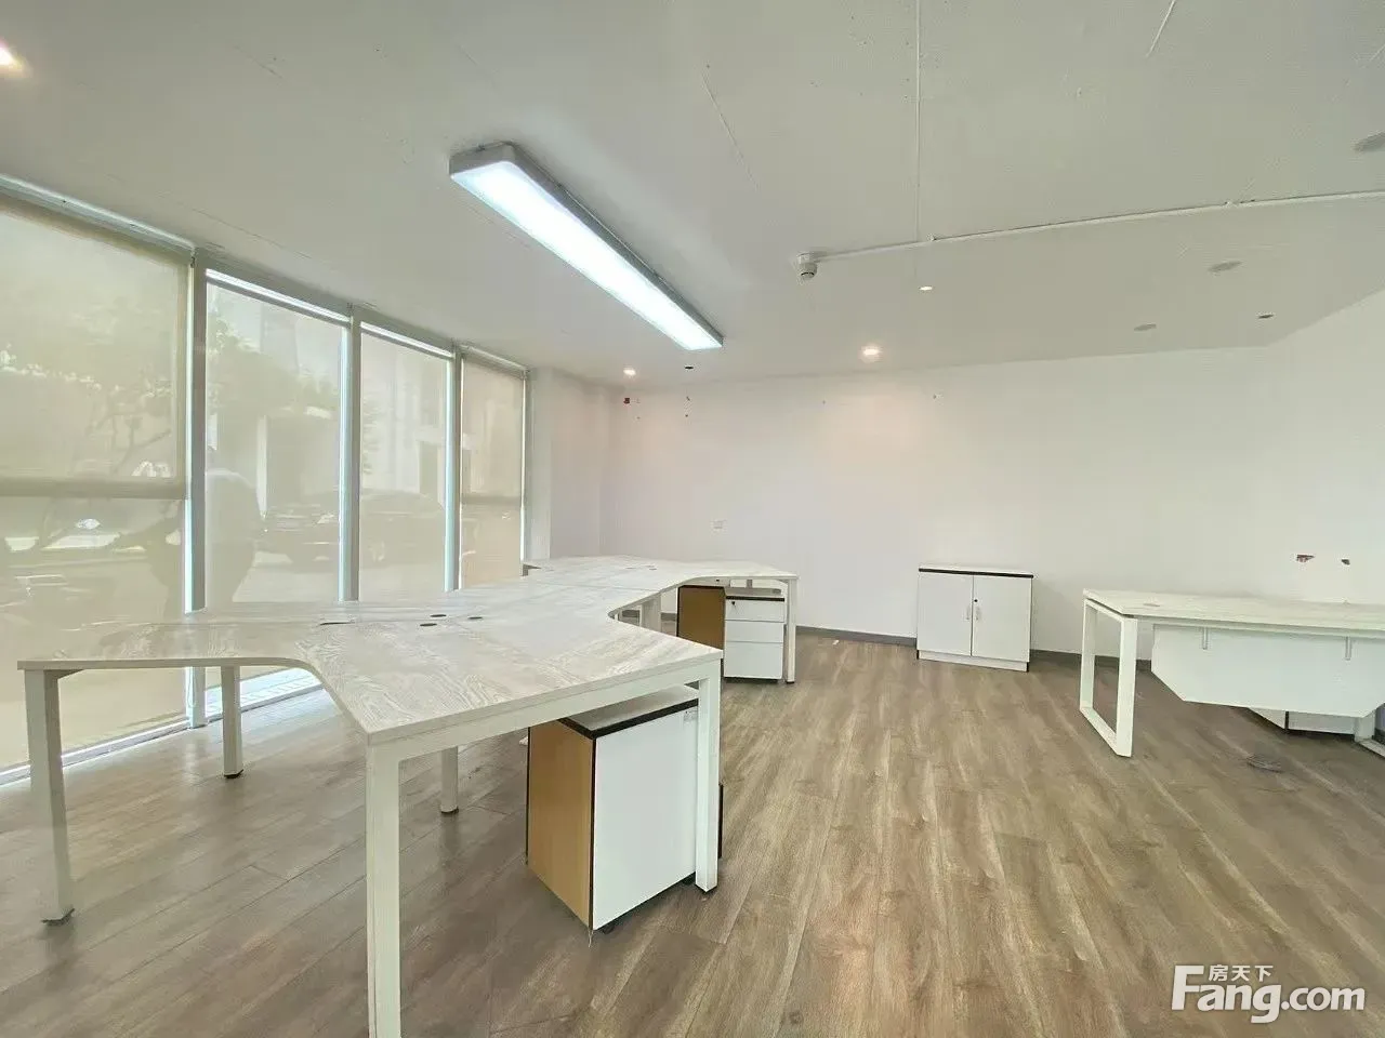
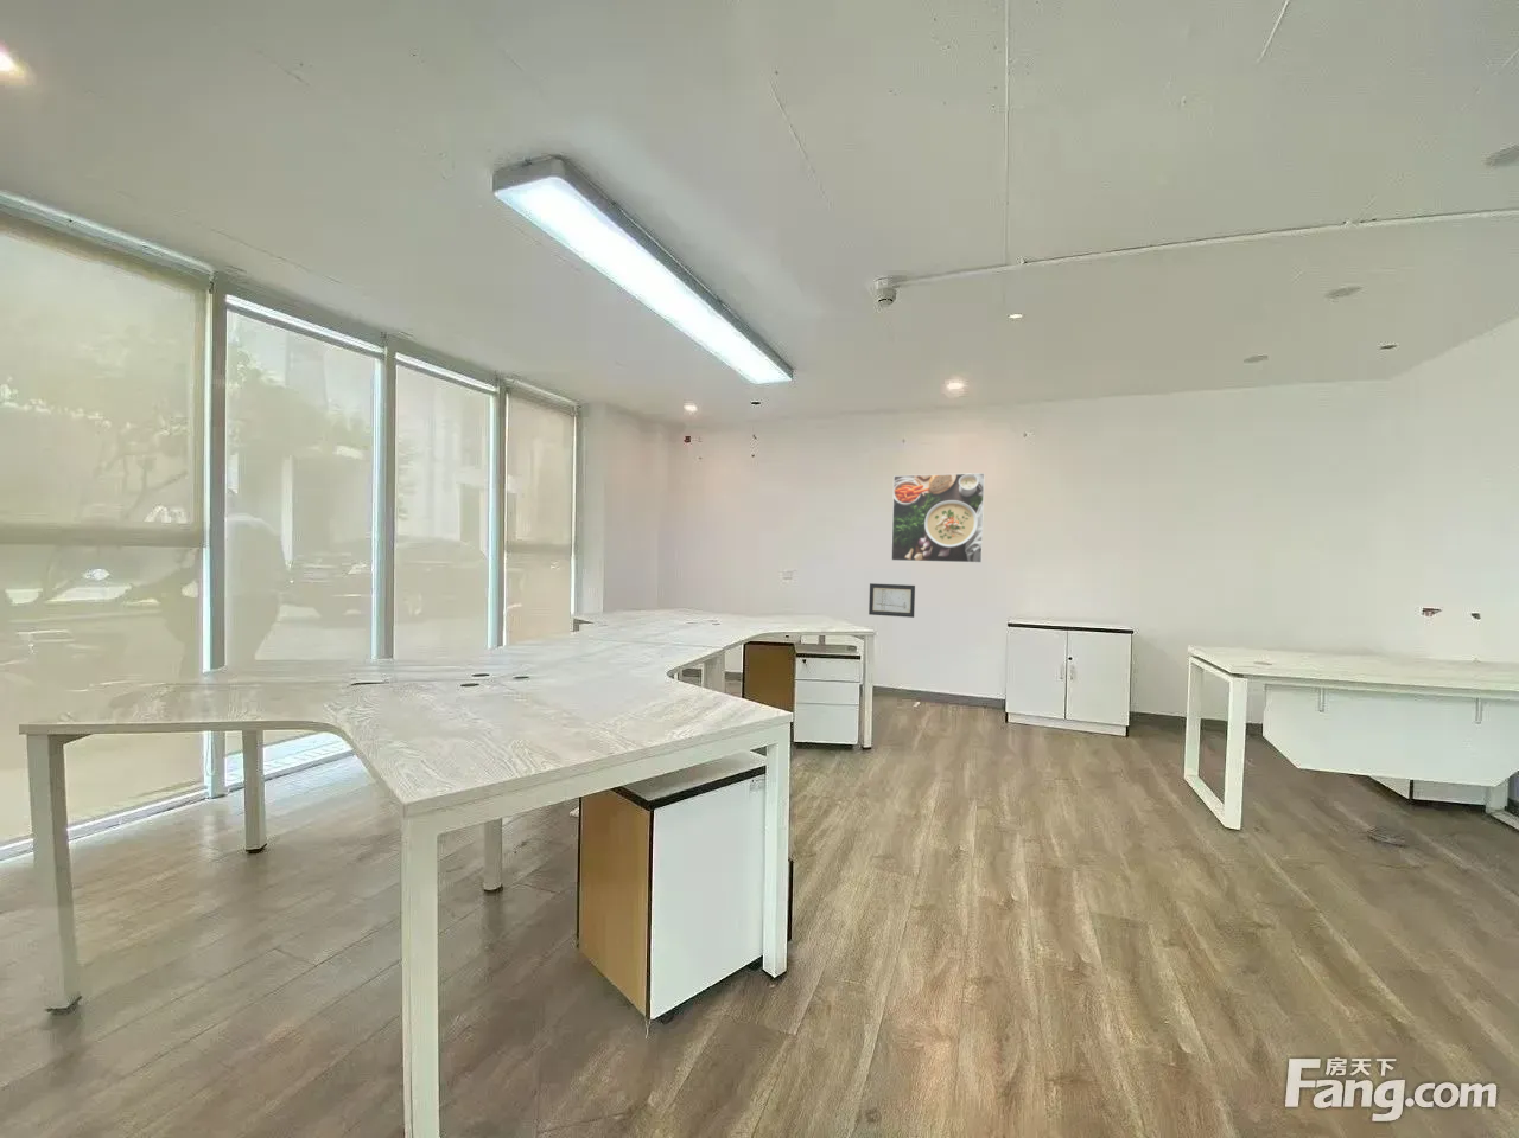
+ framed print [890,472,987,564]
+ wall art [867,582,916,619]
